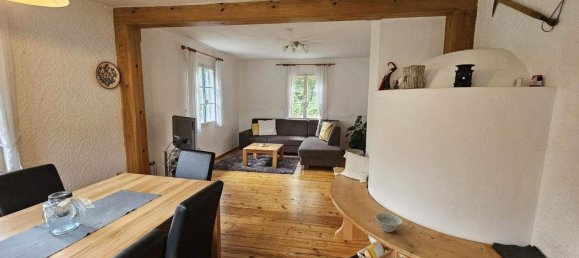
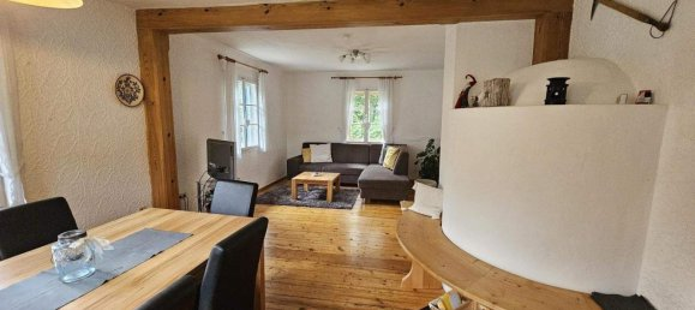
- bowl [374,212,403,233]
